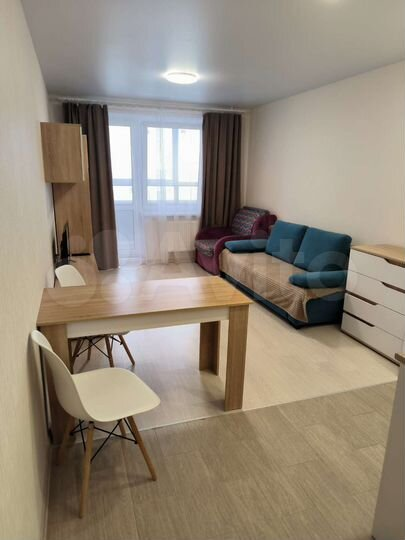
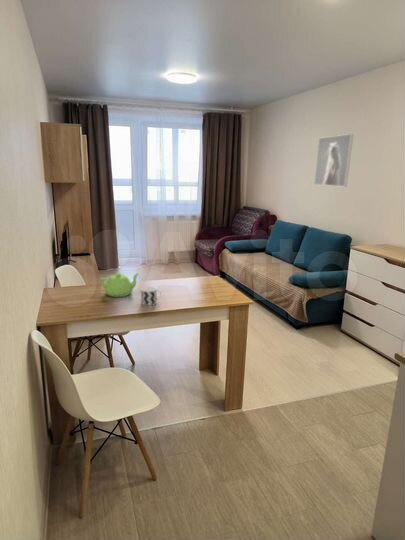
+ cup [140,286,162,306]
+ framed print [313,133,354,187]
+ teapot [99,272,140,298]
